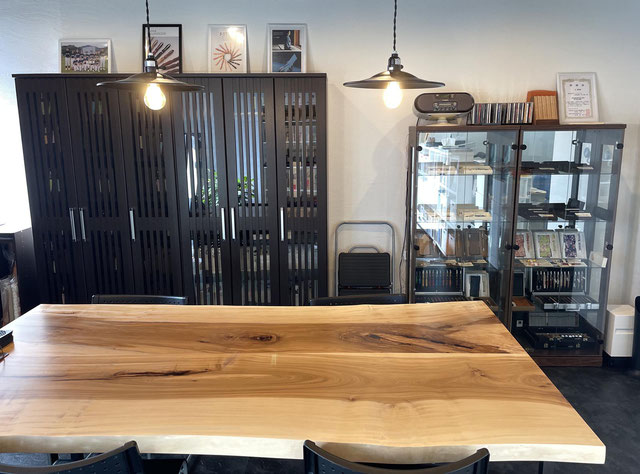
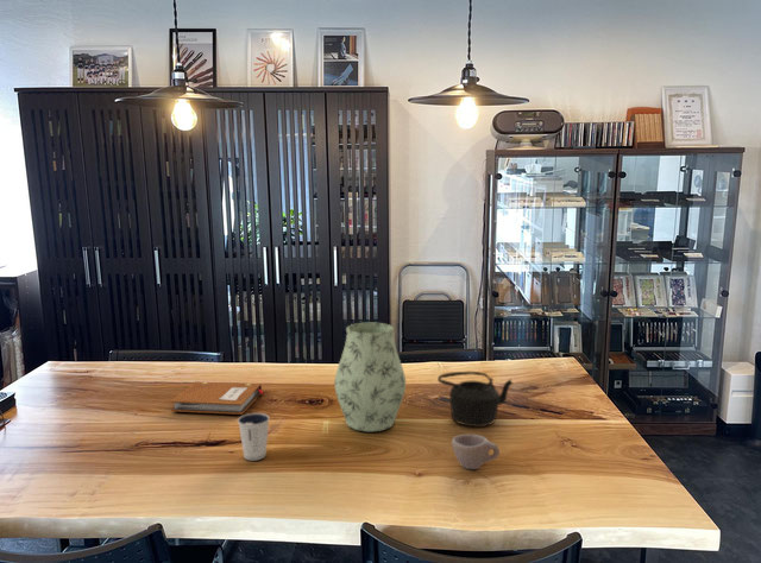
+ teapot [436,371,514,428]
+ notebook [170,381,264,416]
+ cup [451,434,501,470]
+ dixie cup [237,412,271,462]
+ vase [333,322,407,432]
